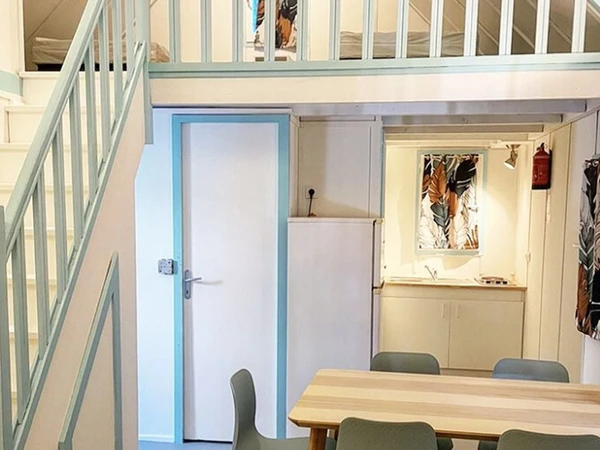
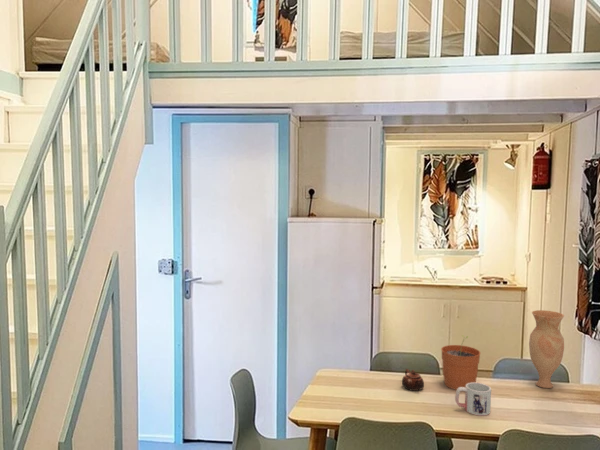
+ vase [528,309,565,389]
+ teapot [401,368,425,392]
+ mug [454,382,492,417]
+ plant pot [440,334,481,391]
